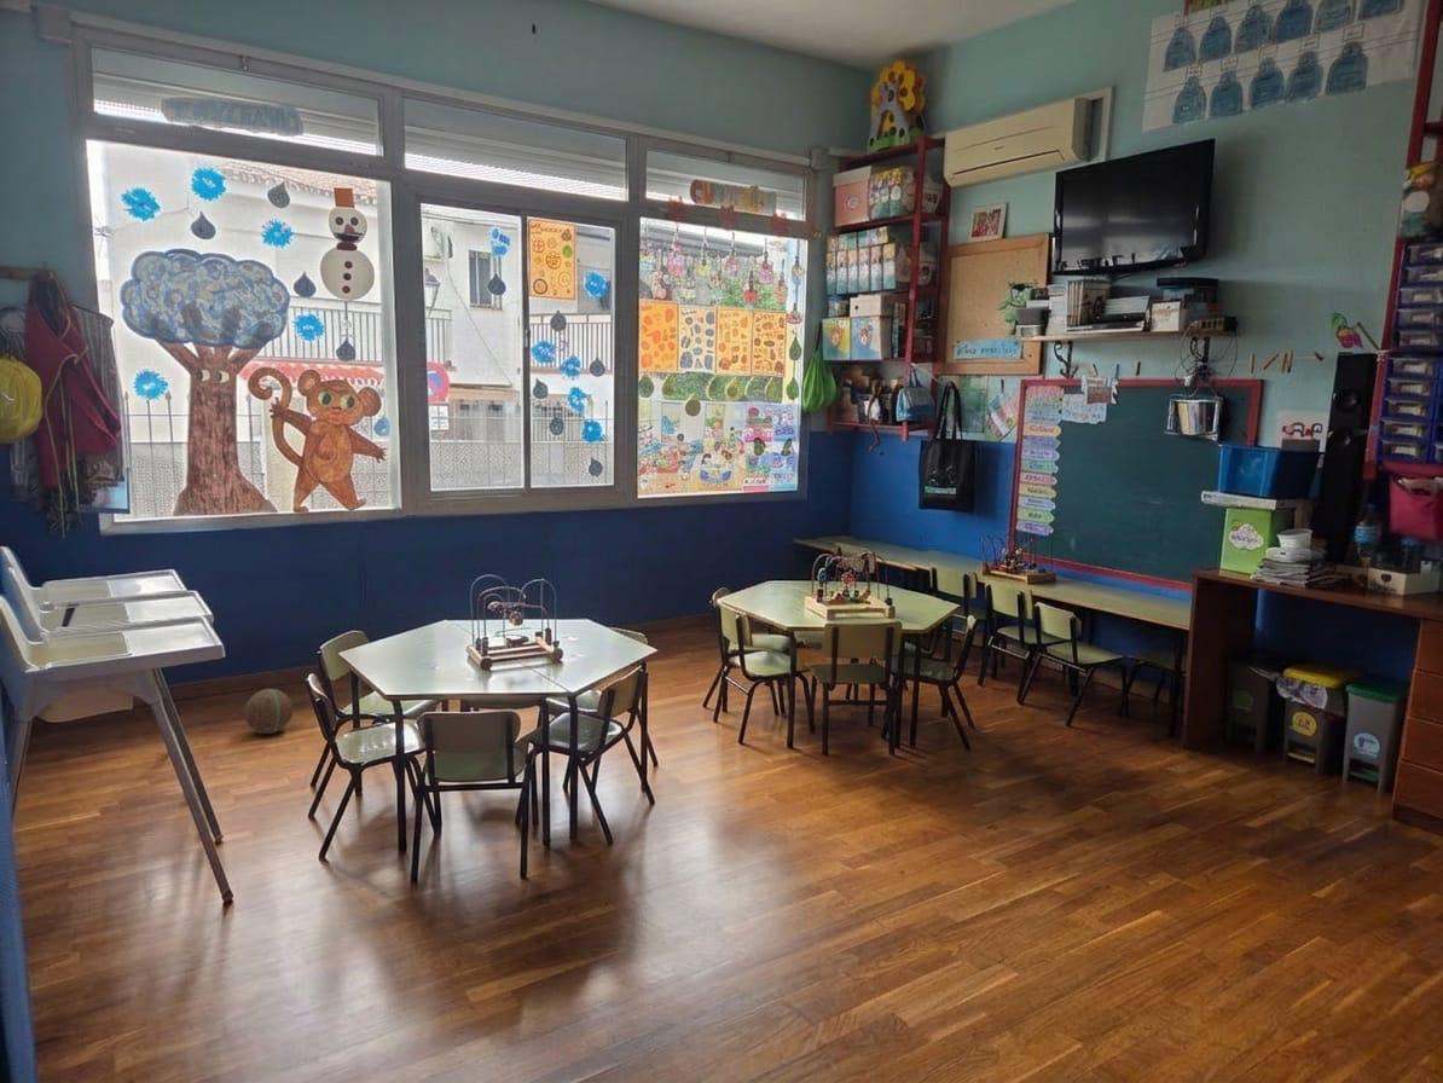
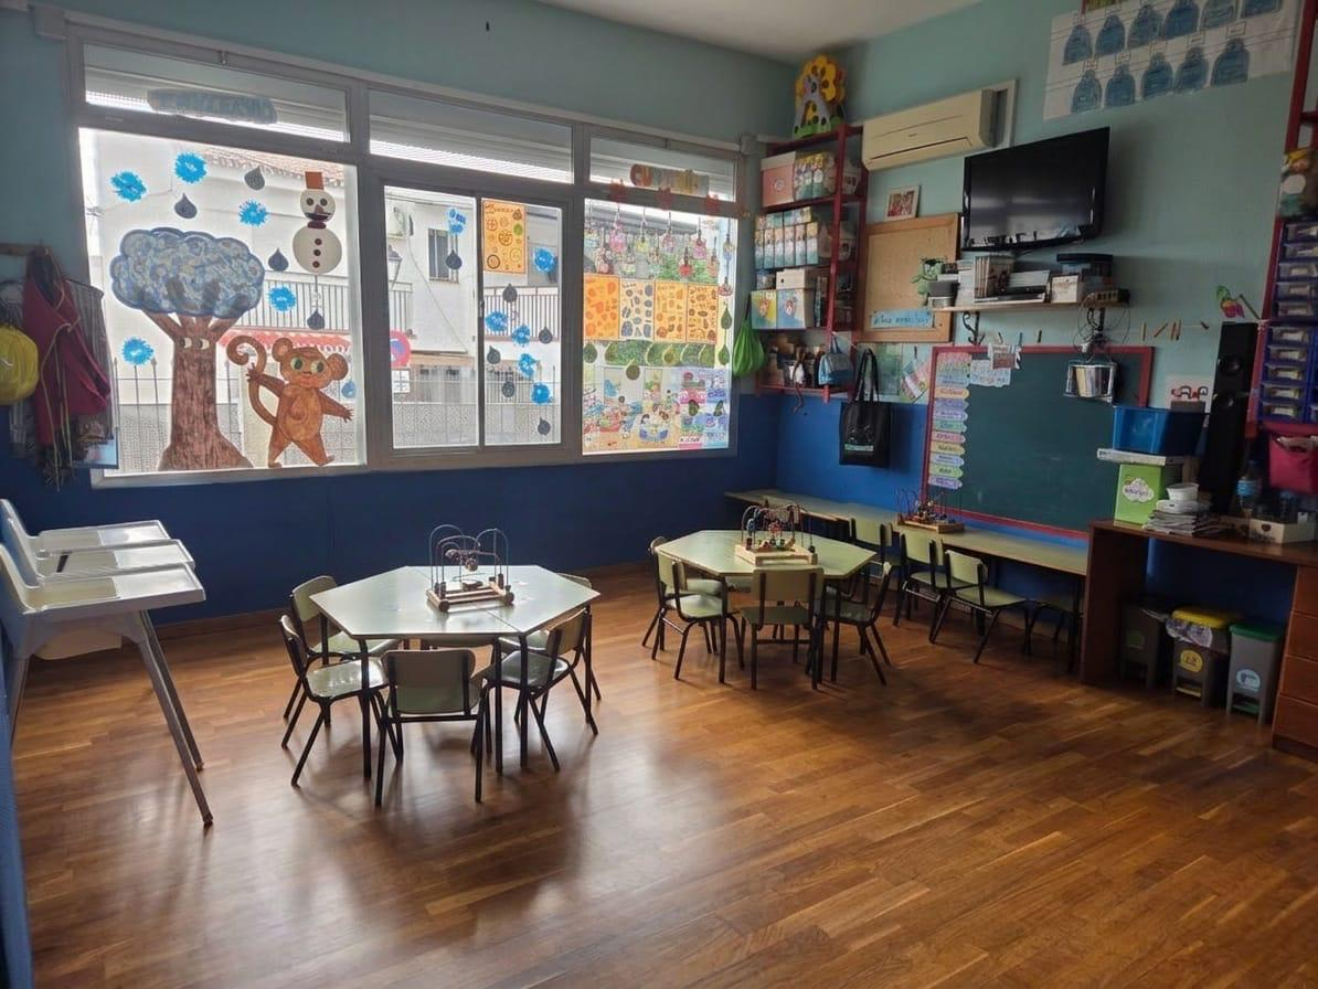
- ball [243,688,295,735]
